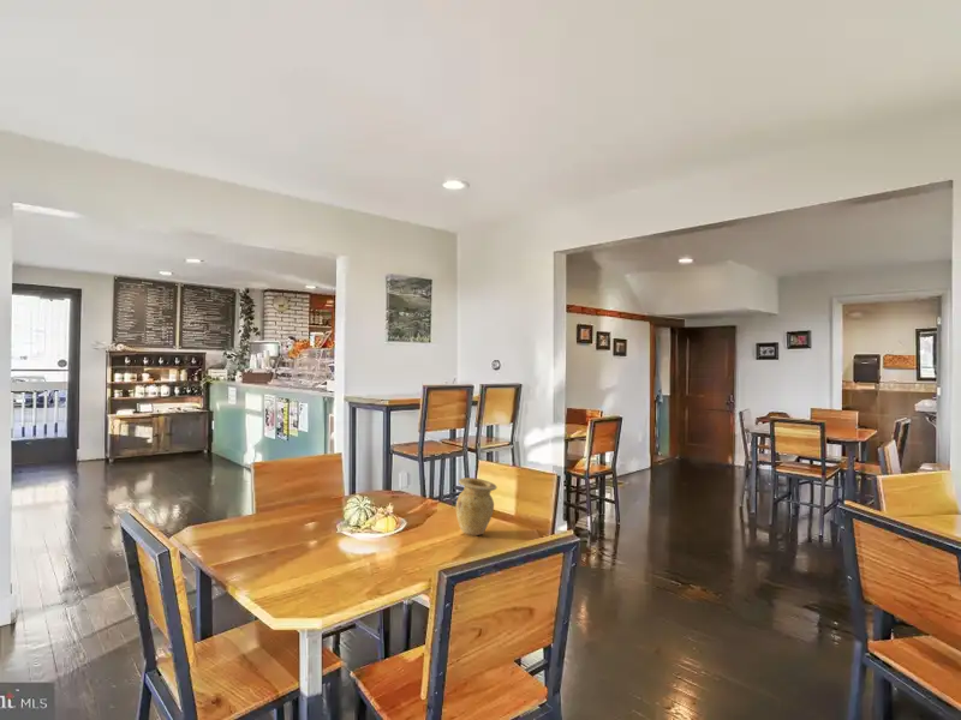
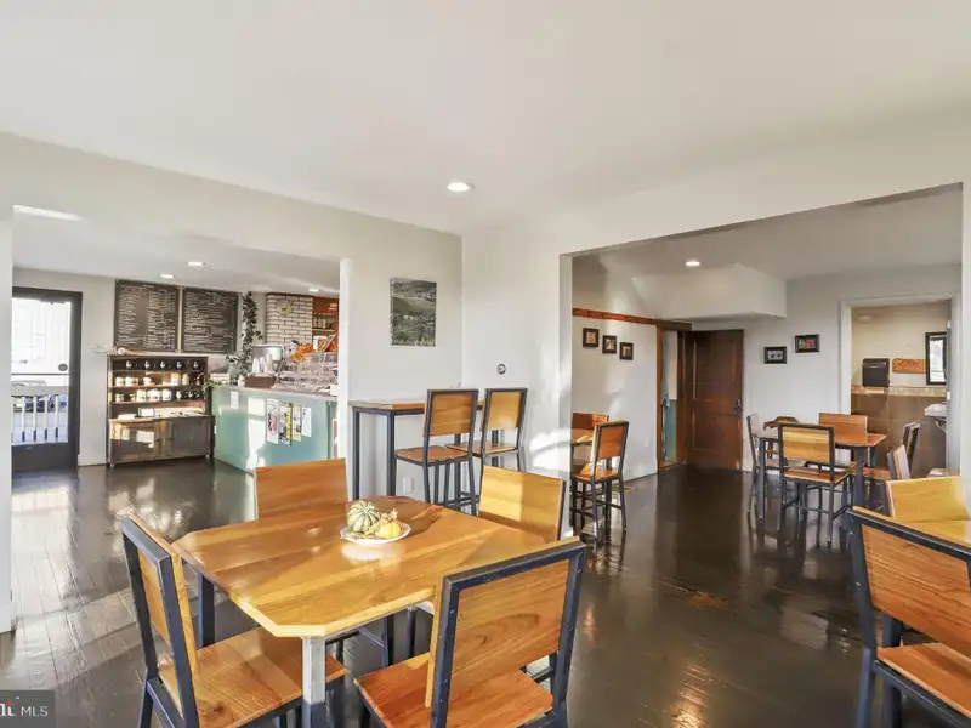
- vase [455,476,497,536]
